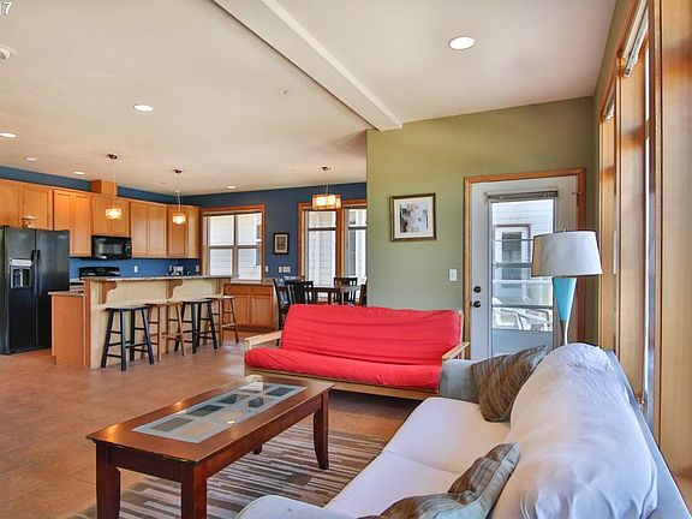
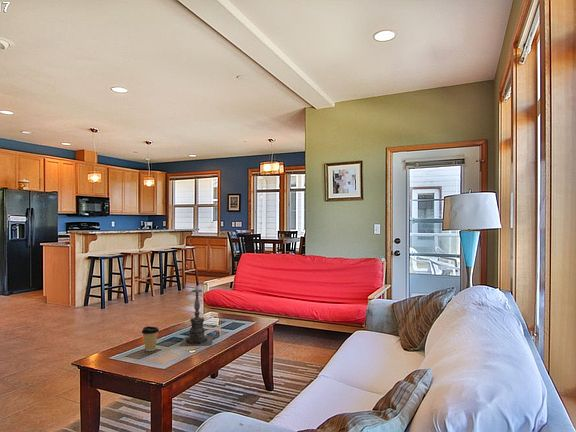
+ candle holder [179,288,215,347]
+ coffee cup [141,325,160,352]
